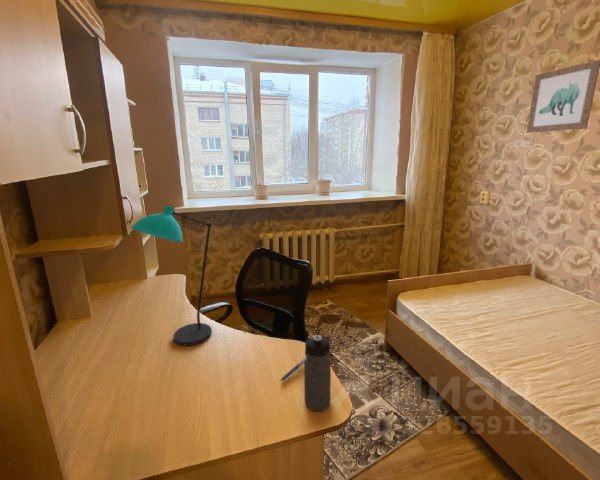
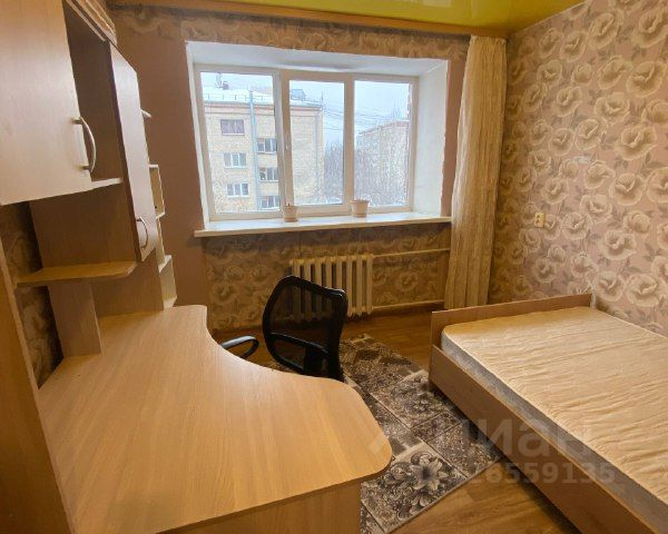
- water bottle [303,334,332,412]
- pen [280,356,307,382]
- desk lamp [130,204,213,346]
- wall art [526,59,600,134]
